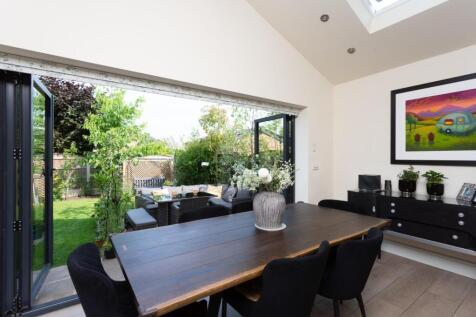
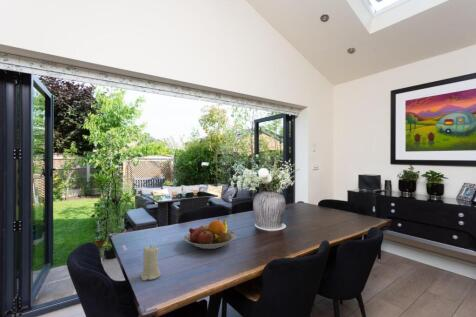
+ fruit bowl [183,218,237,250]
+ candle [140,245,161,282]
